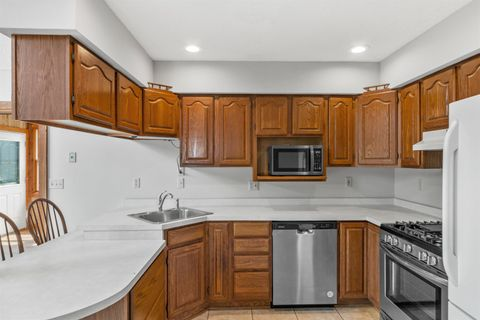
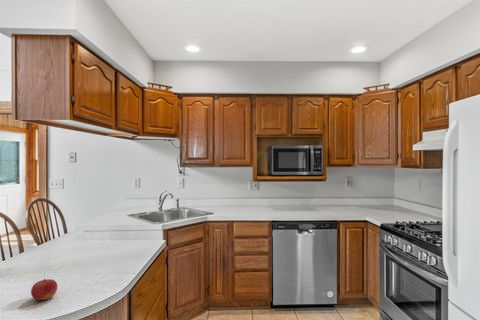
+ fruit [30,278,58,301]
